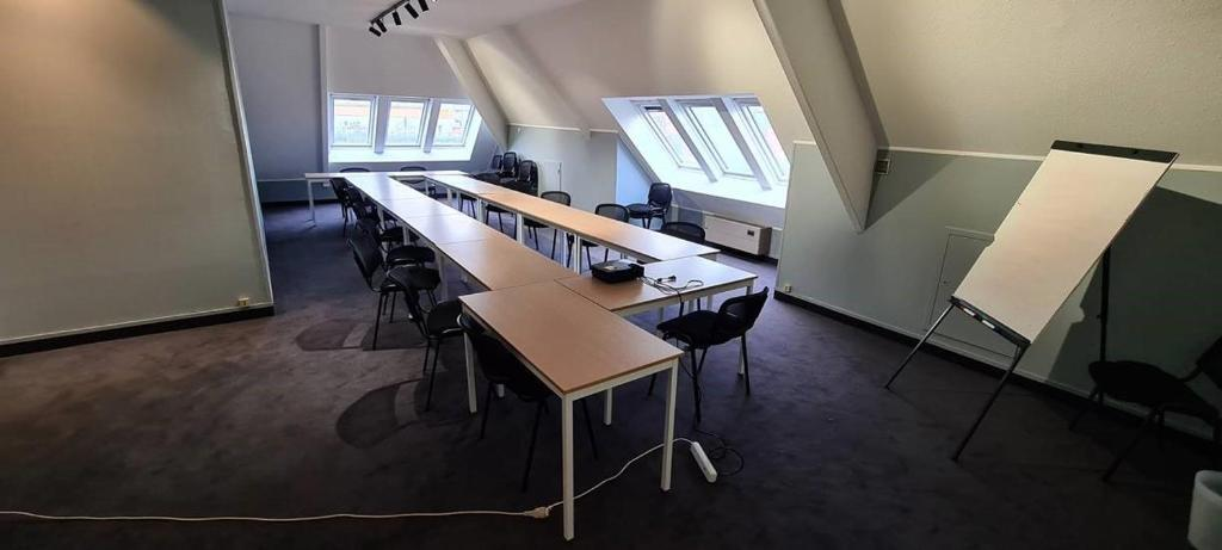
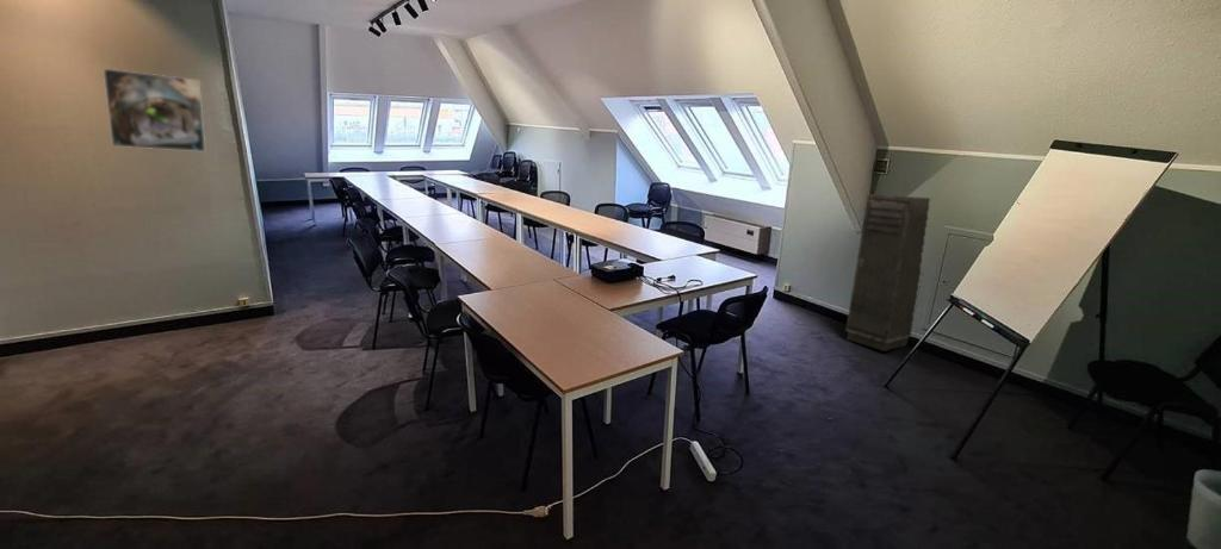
+ storage cabinet [844,193,931,353]
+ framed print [103,68,206,152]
